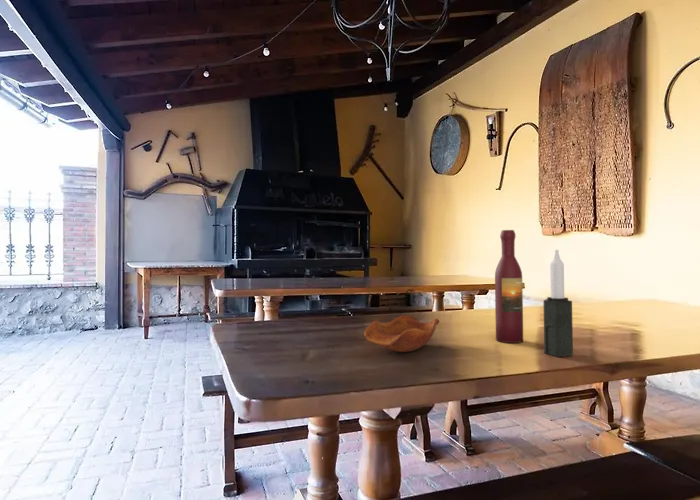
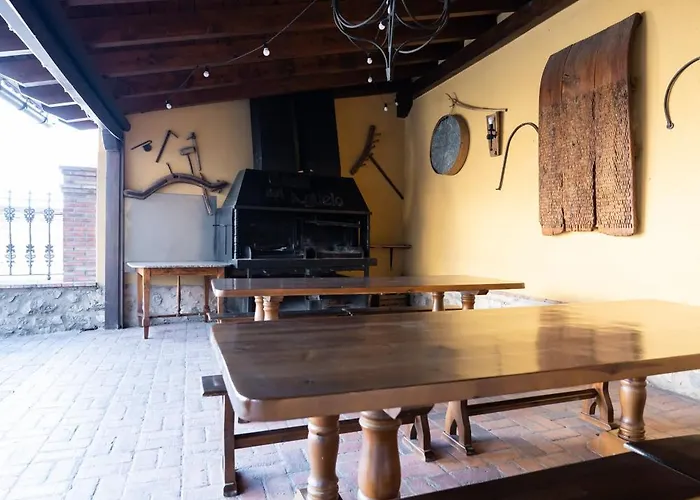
- wooden bowl [363,314,440,353]
- wine bottle [494,229,524,344]
- candle [542,249,574,358]
